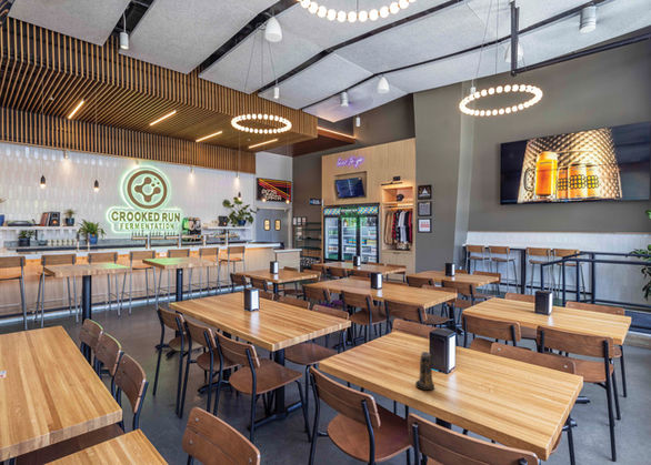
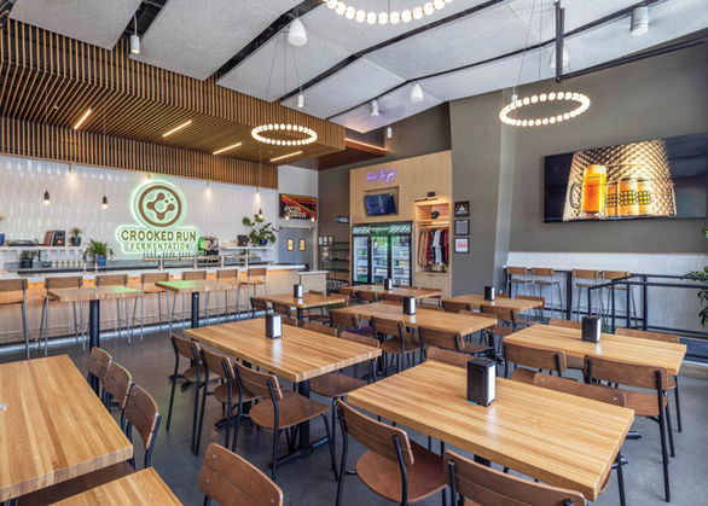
- candle [414,351,435,392]
